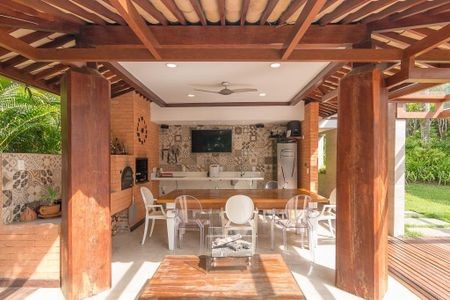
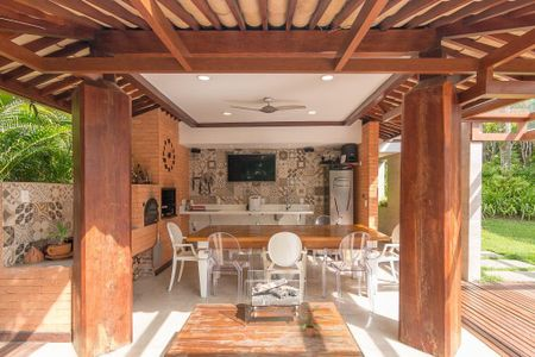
+ potted plant [298,303,326,338]
